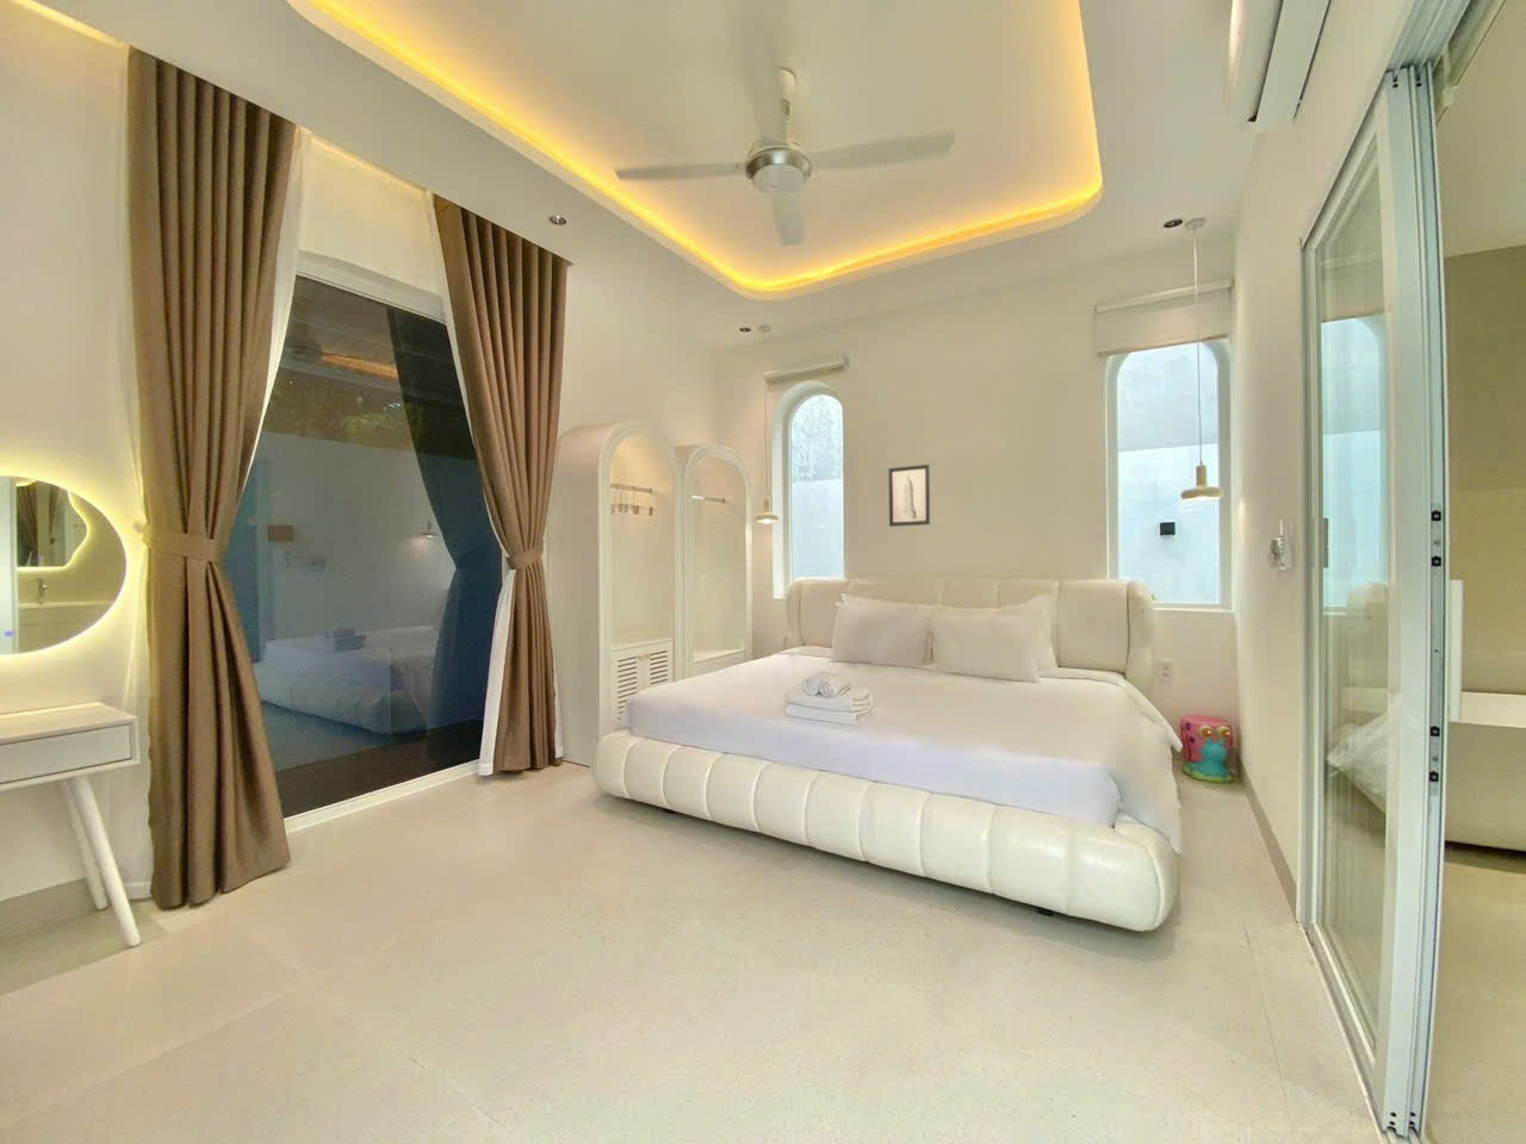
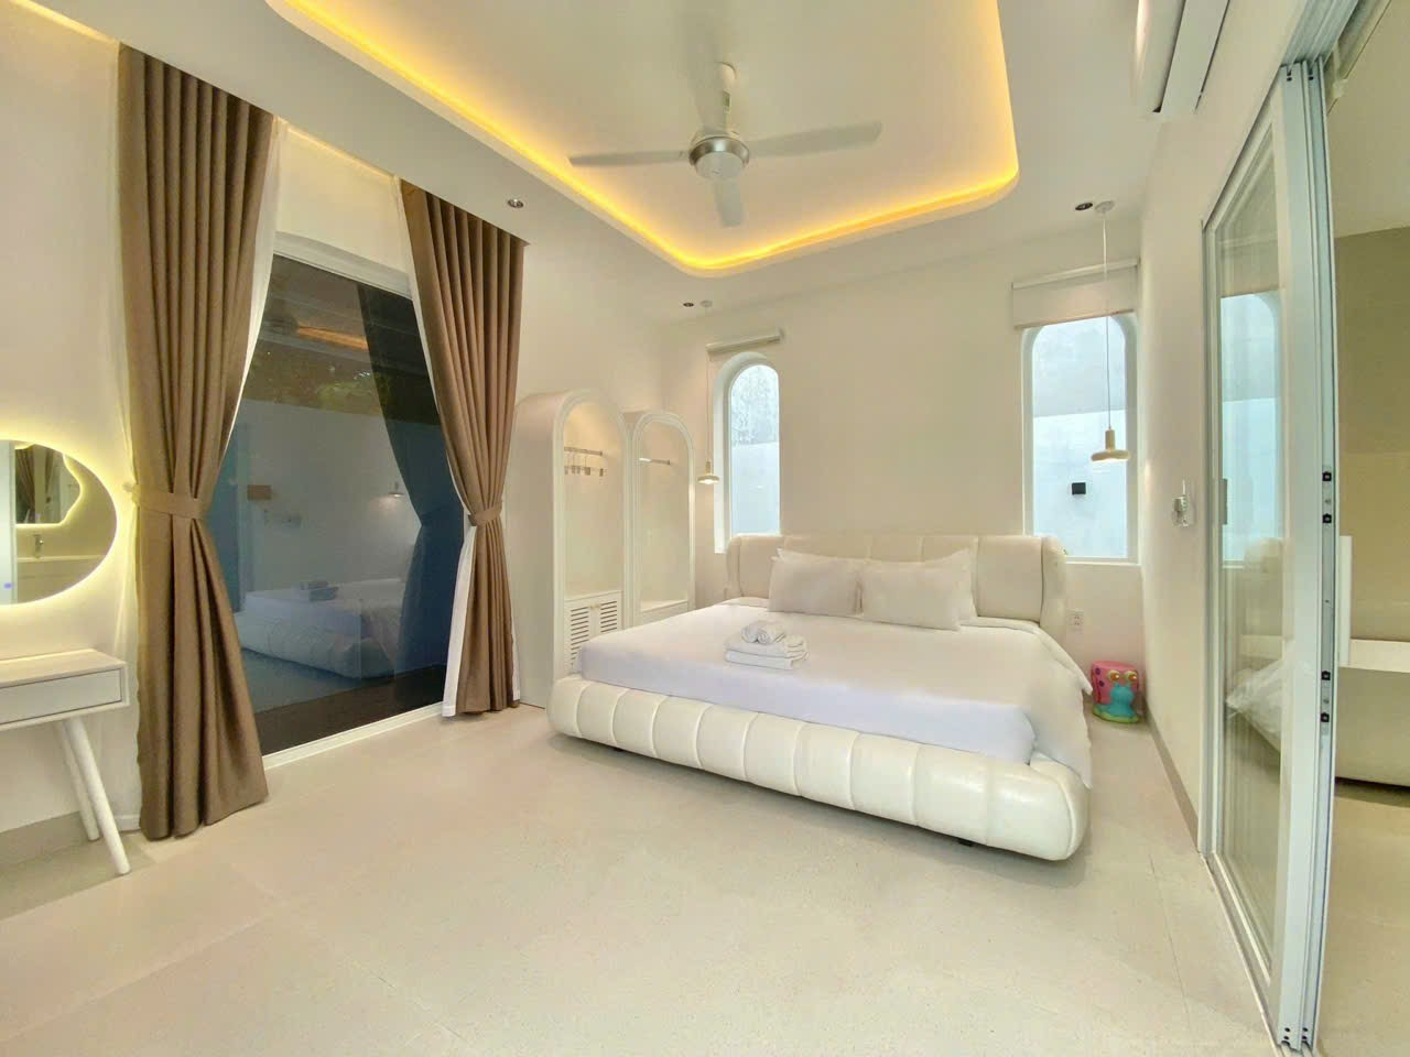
- wall art [887,464,931,528]
